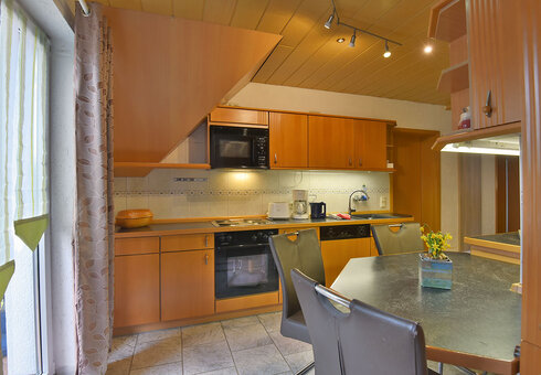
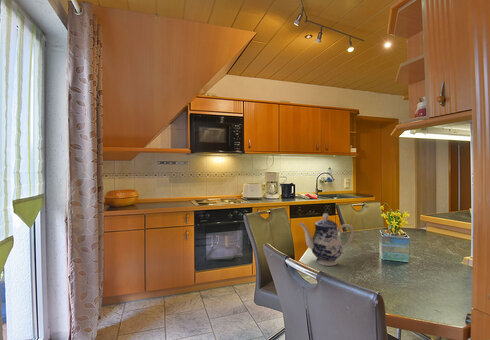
+ teapot [298,212,355,267]
